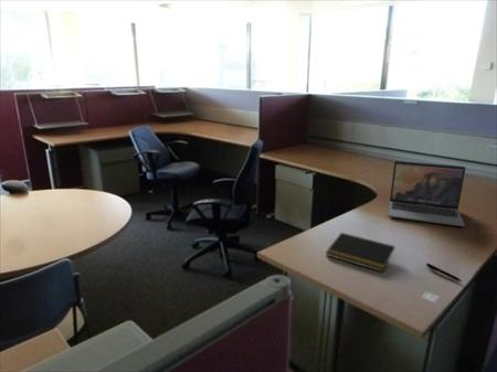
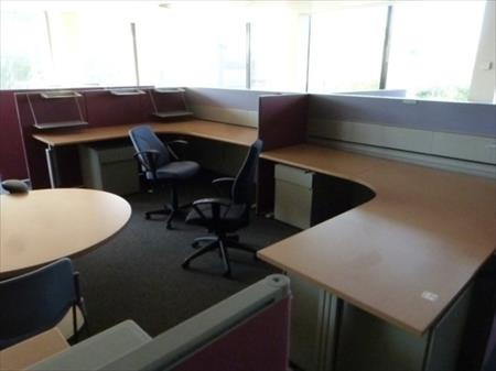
- laptop [387,160,467,227]
- pen [425,263,463,283]
- notepad [325,232,395,273]
